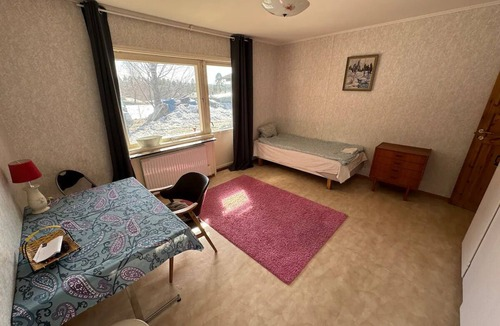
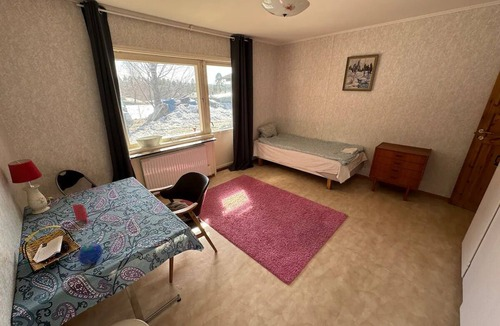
+ decorative orb [77,242,103,265]
+ cup [71,203,89,224]
